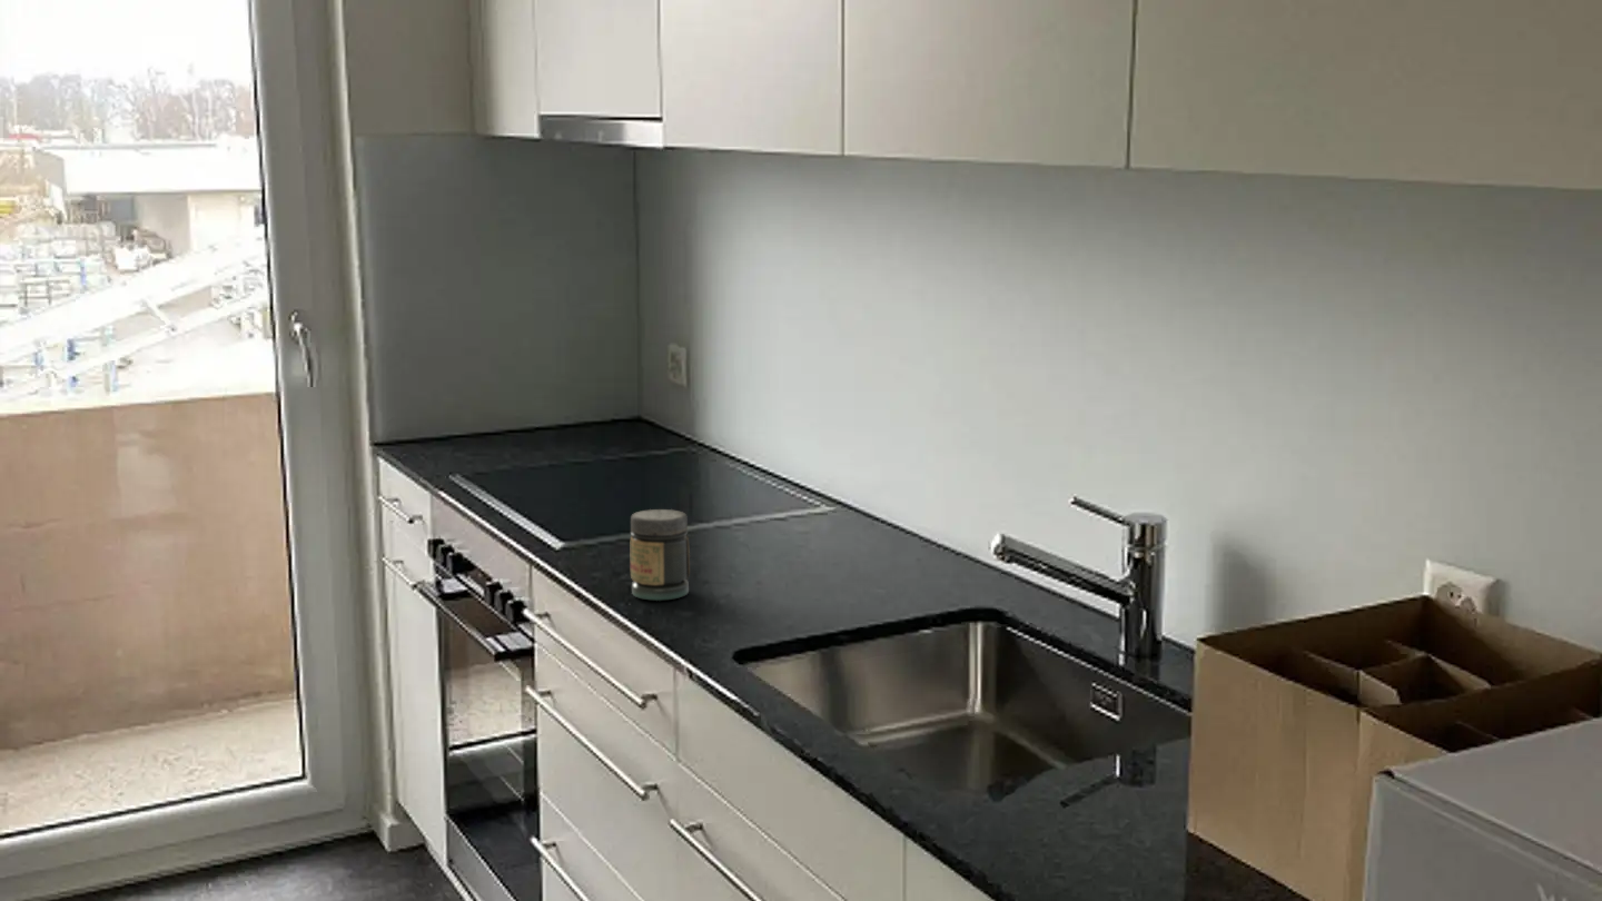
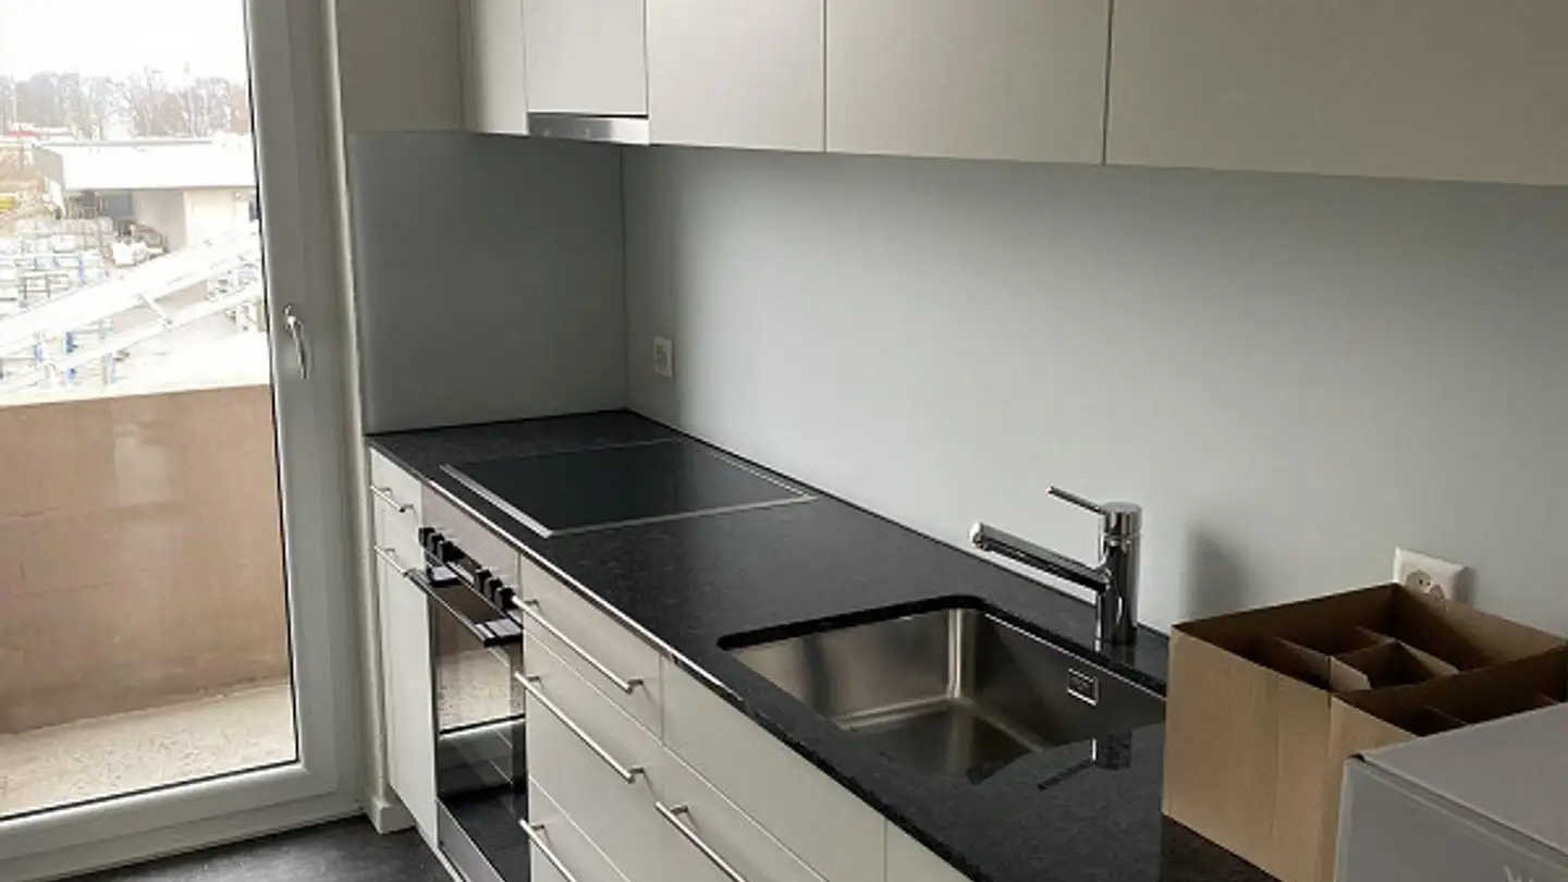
- jar [630,508,691,602]
